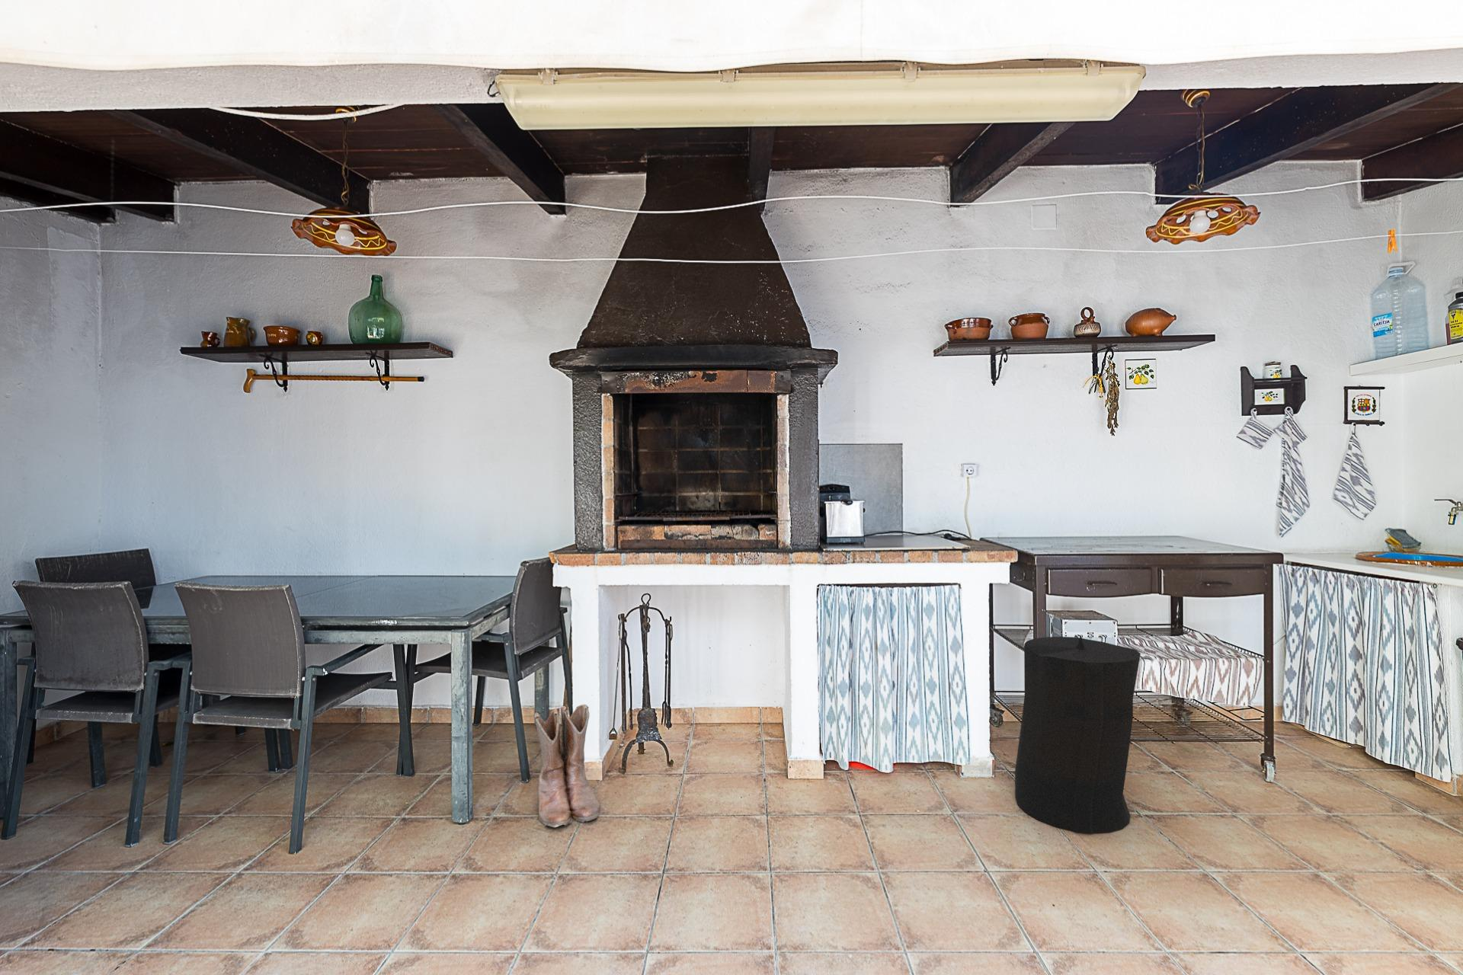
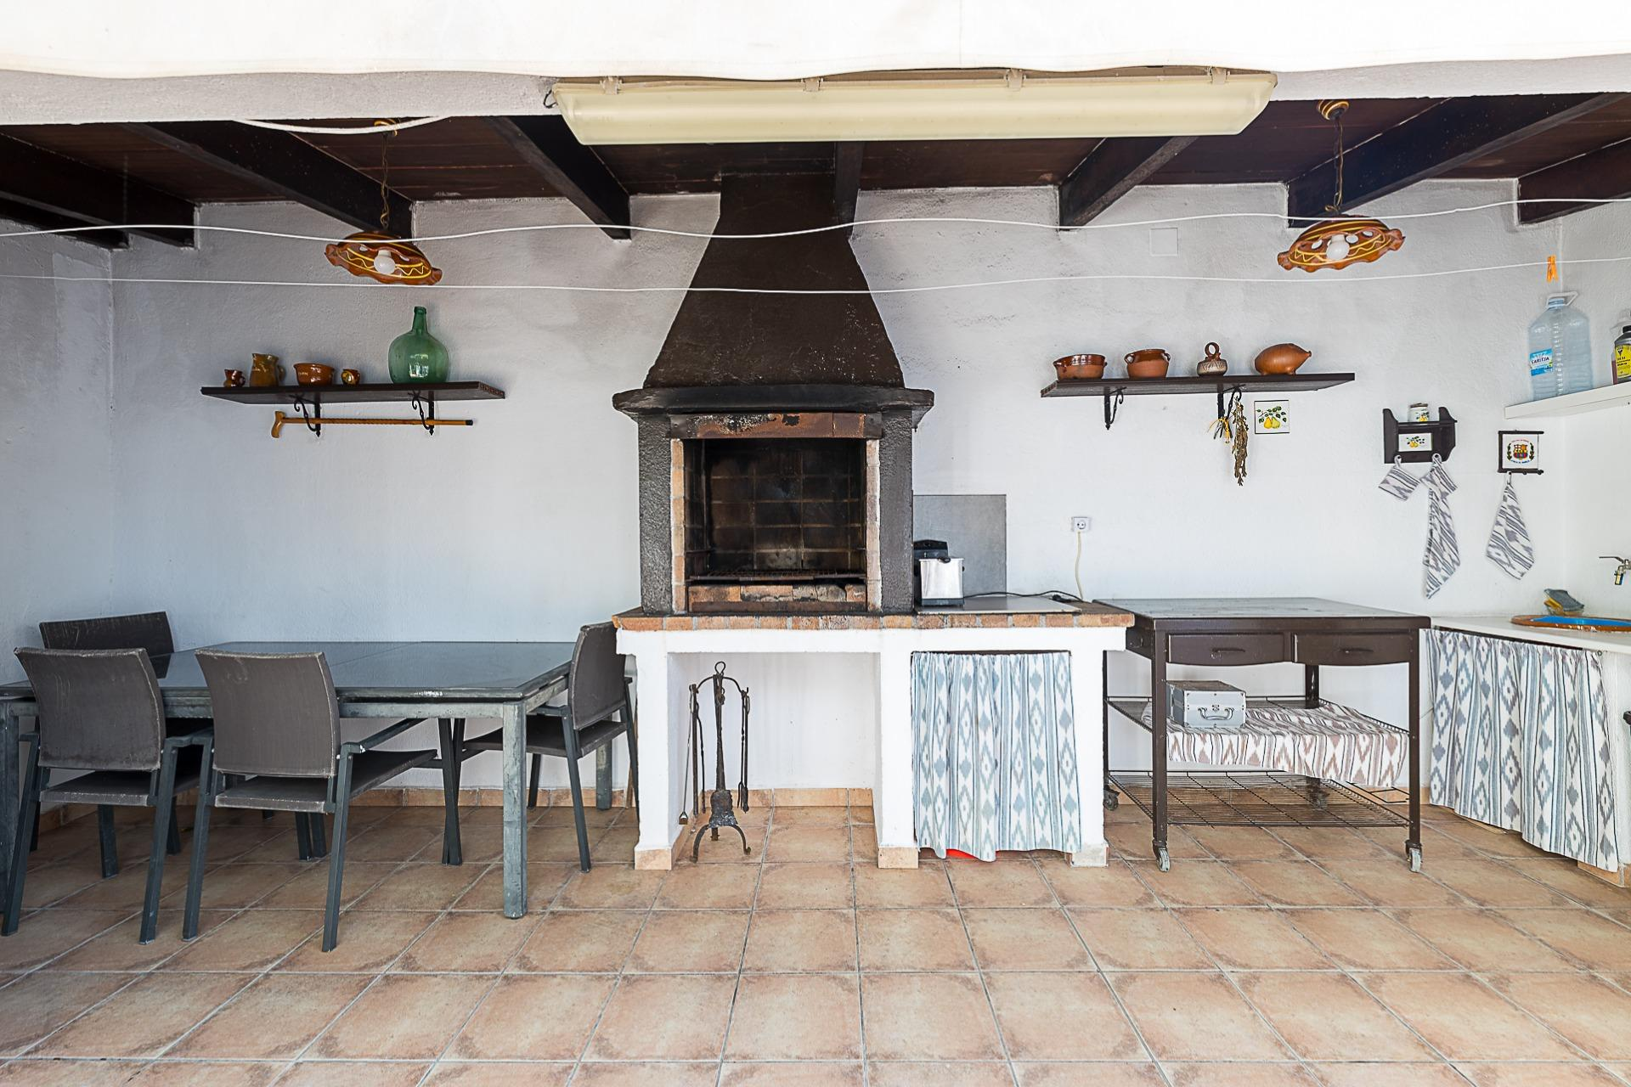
- trash can [1015,635,1142,834]
- boots [532,704,601,828]
